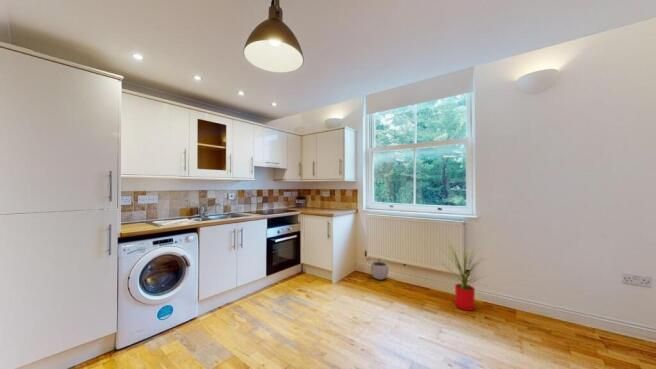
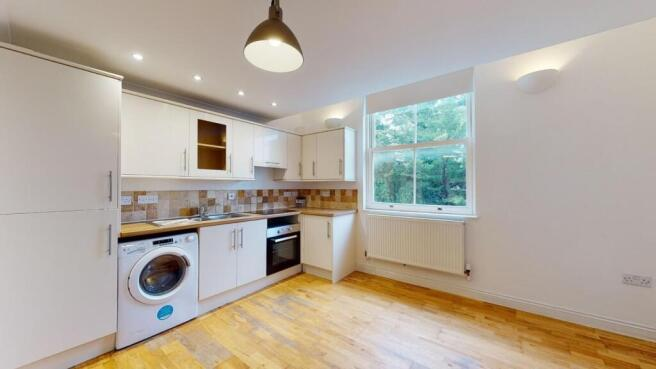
- house plant [439,241,494,311]
- plant pot [370,258,389,281]
